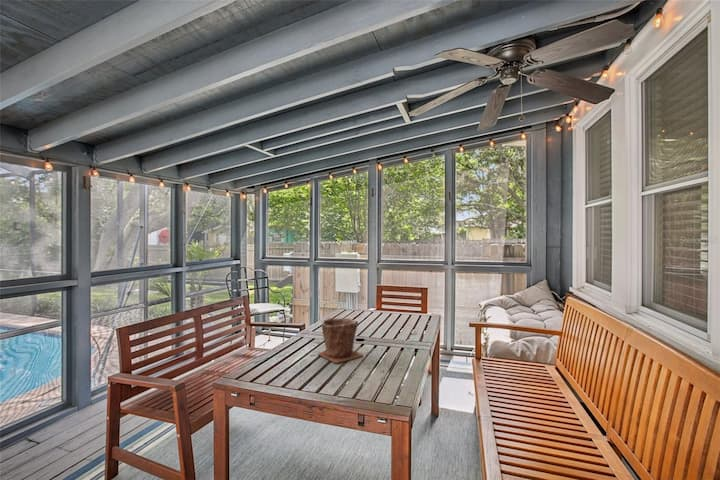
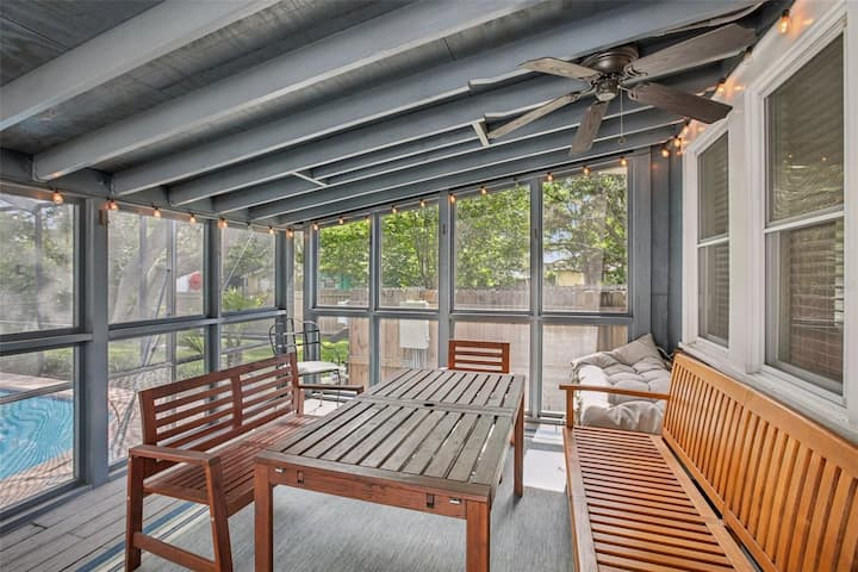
- plant pot [317,317,364,364]
